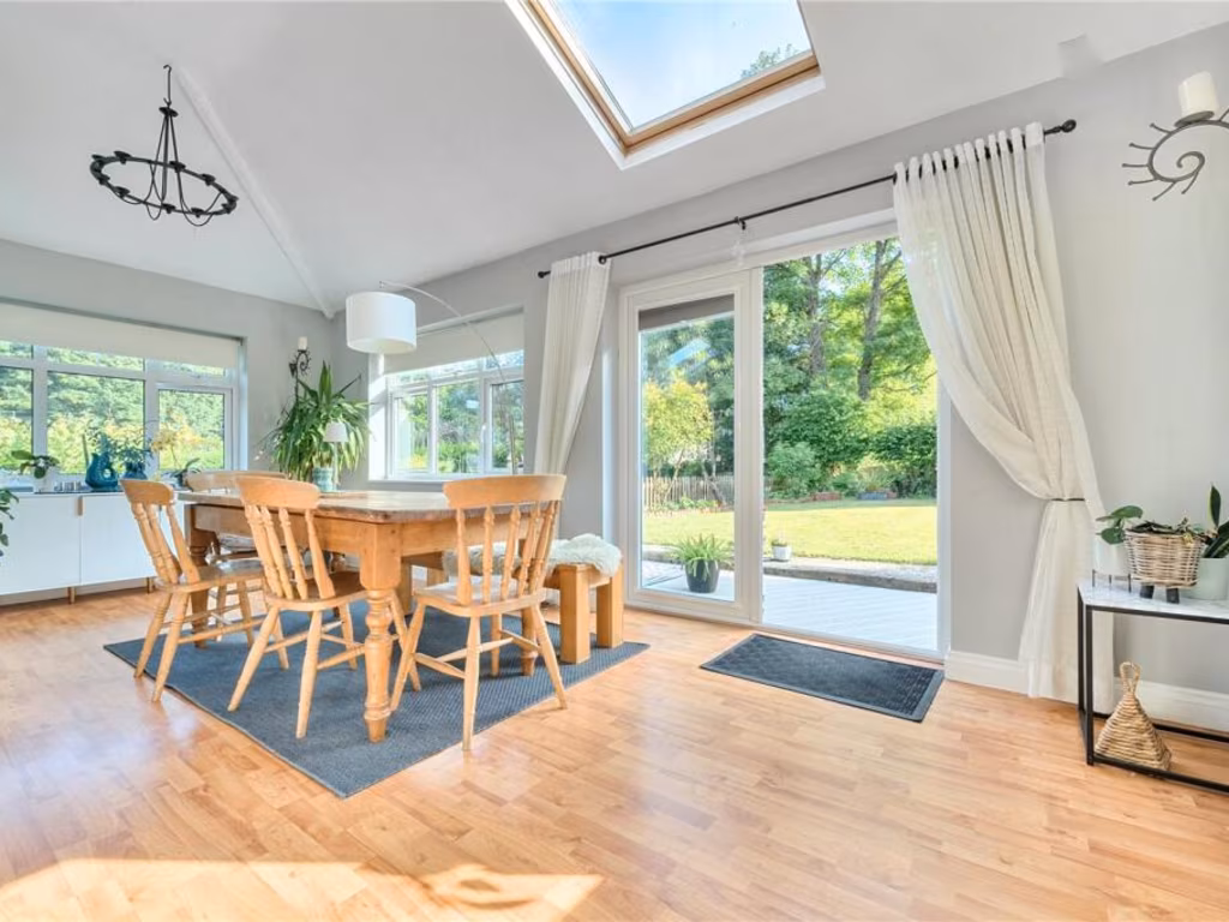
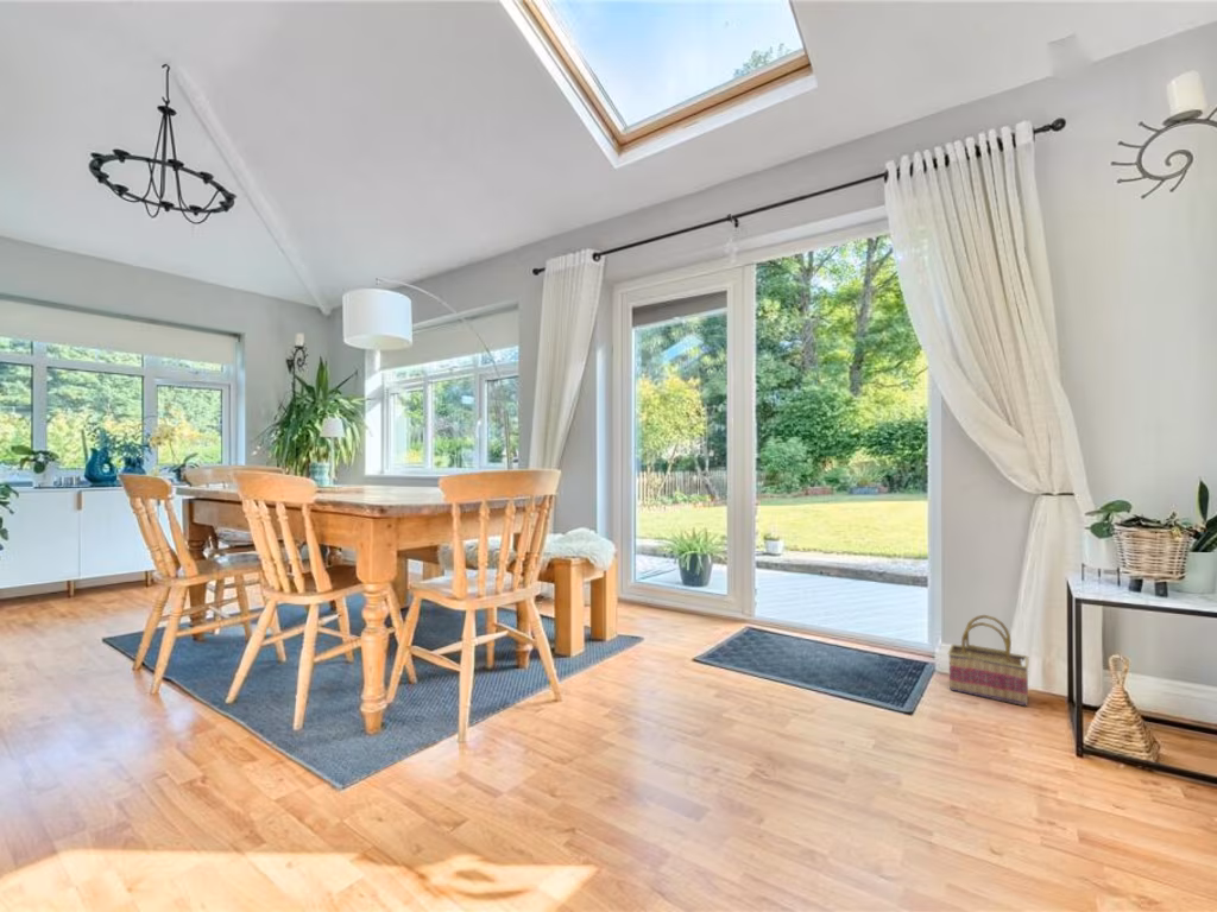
+ basket [947,614,1030,708]
